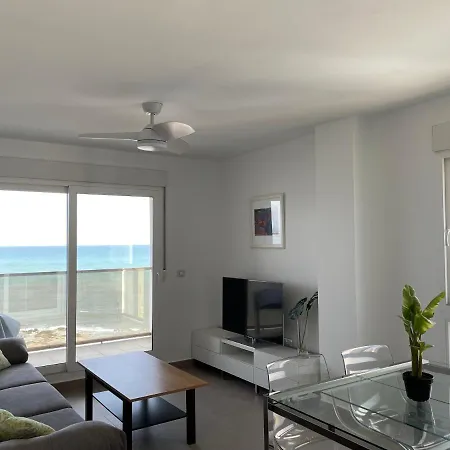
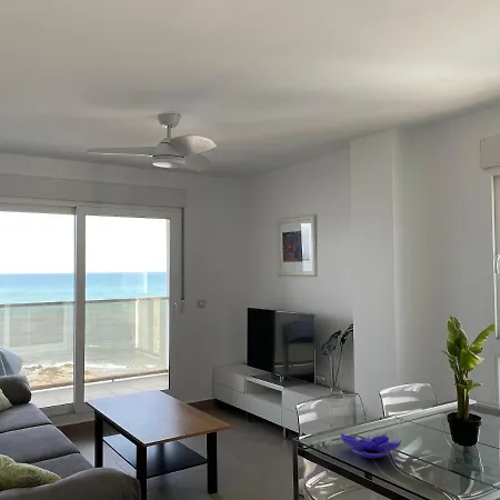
+ decorative bowl [339,431,402,459]
